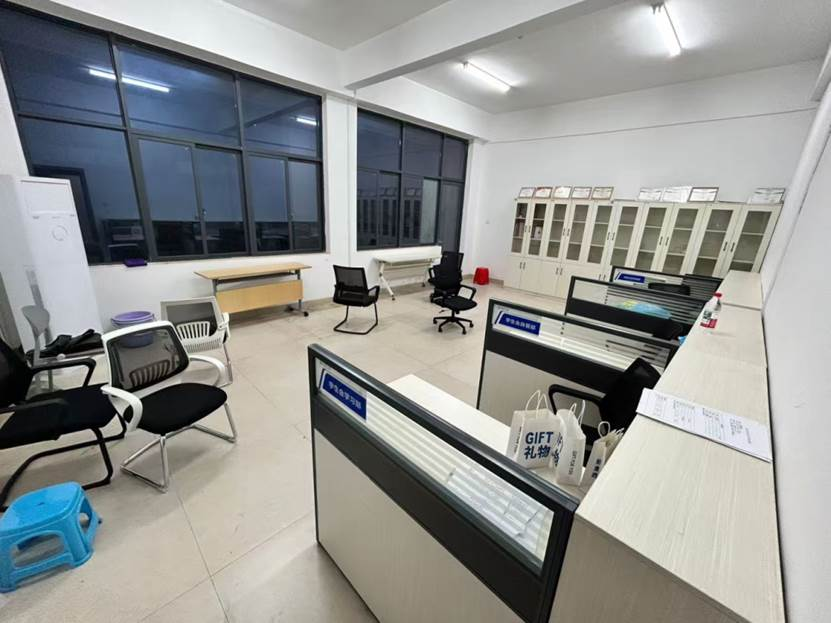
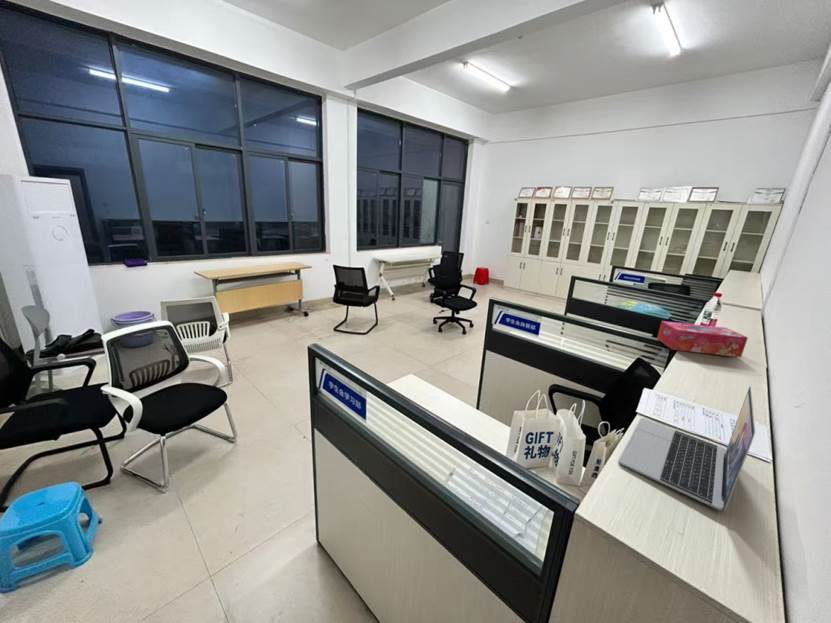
+ laptop [618,385,756,512]
+ tissue box [656,320,749,358]
